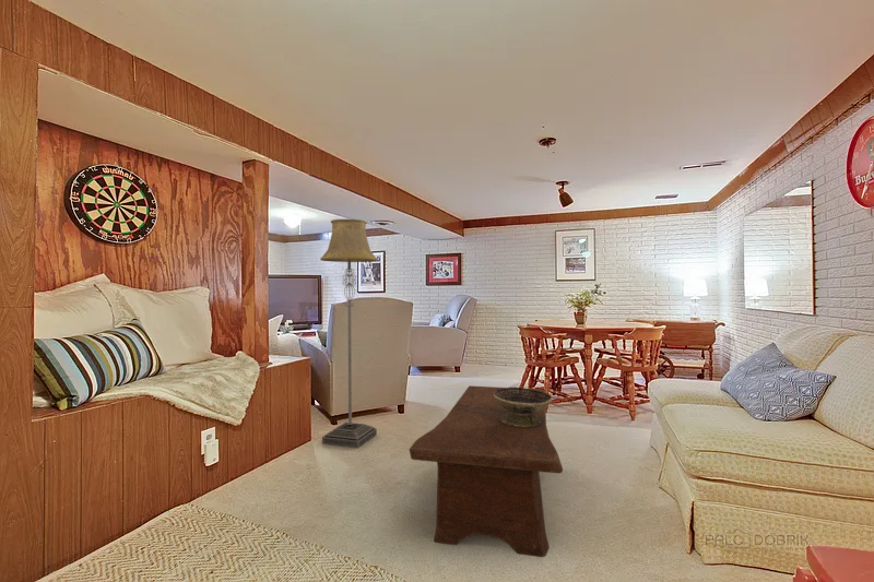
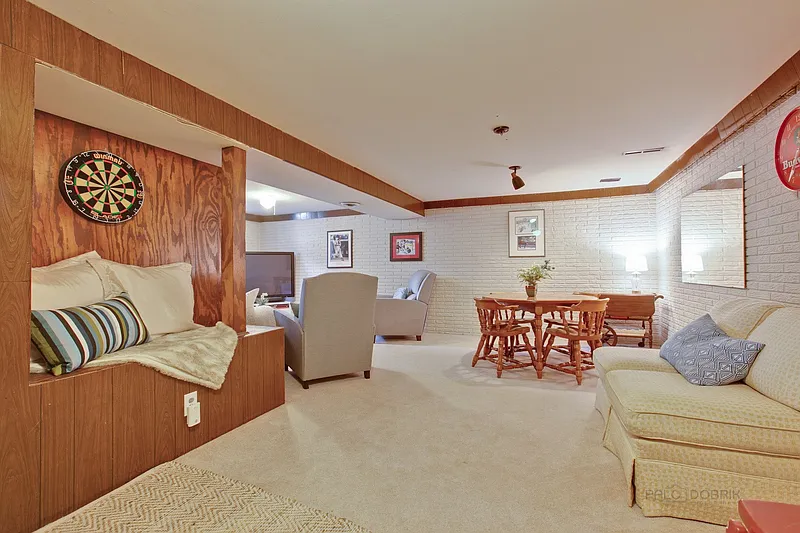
- floor lamp [319,217,378,449]
- coffee table [408,384,564,558]
- decorative bowl [494,387,554,427]
